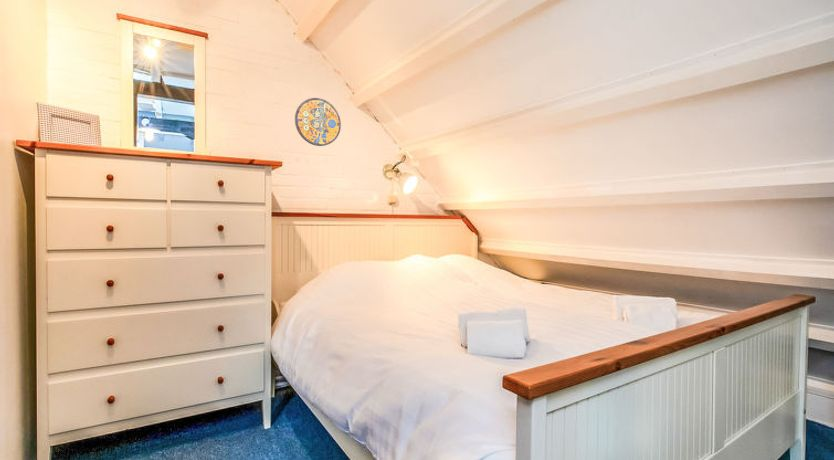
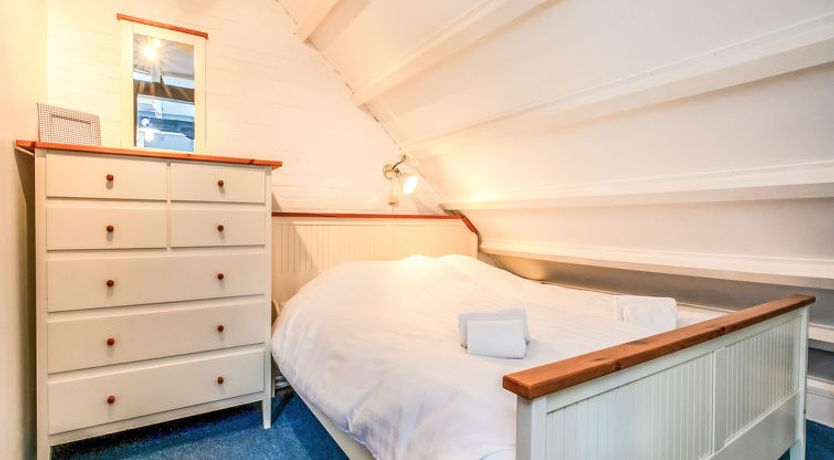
- manhole cover [294,97,342,147]
